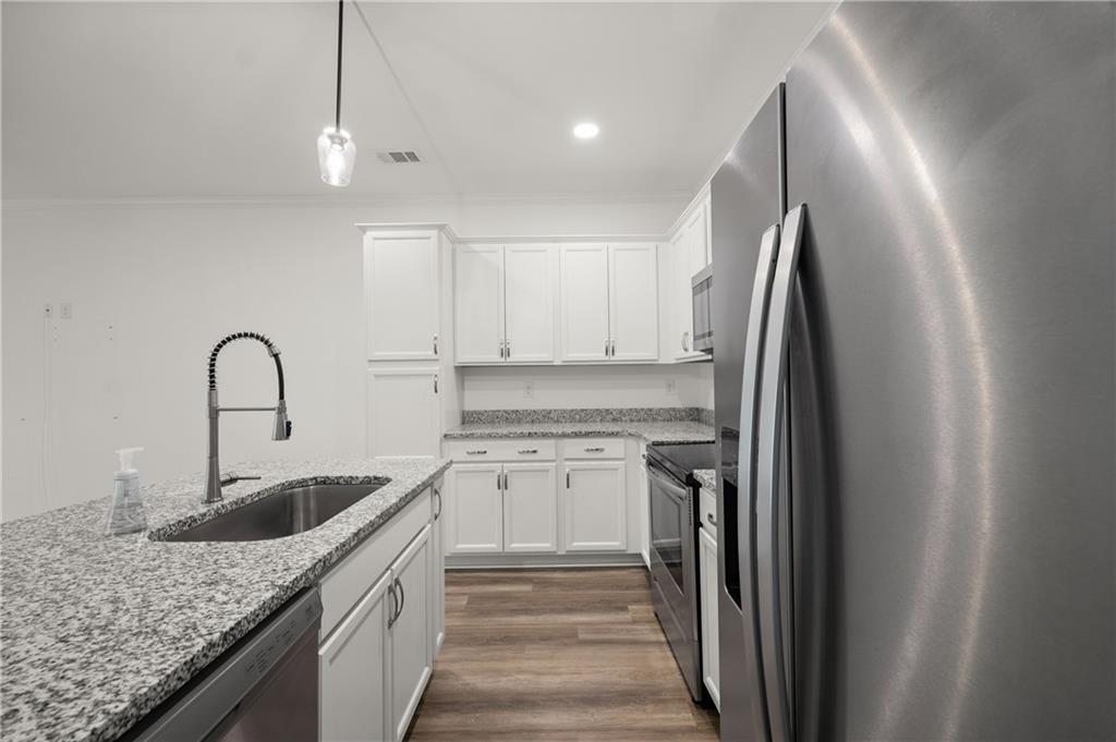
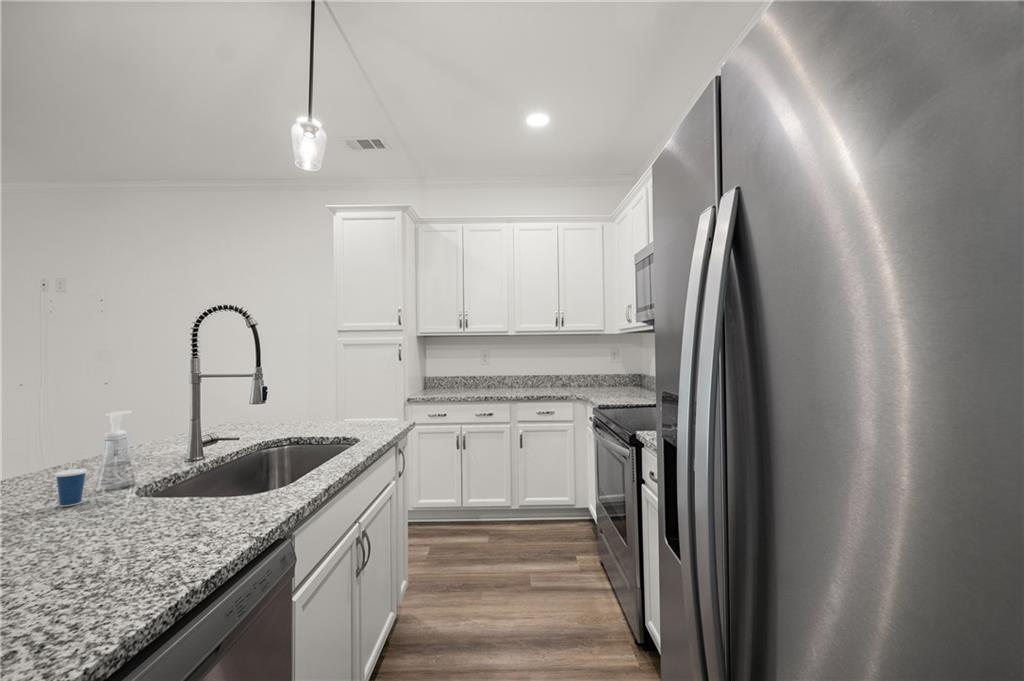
+ cup [54,452,88,507]
